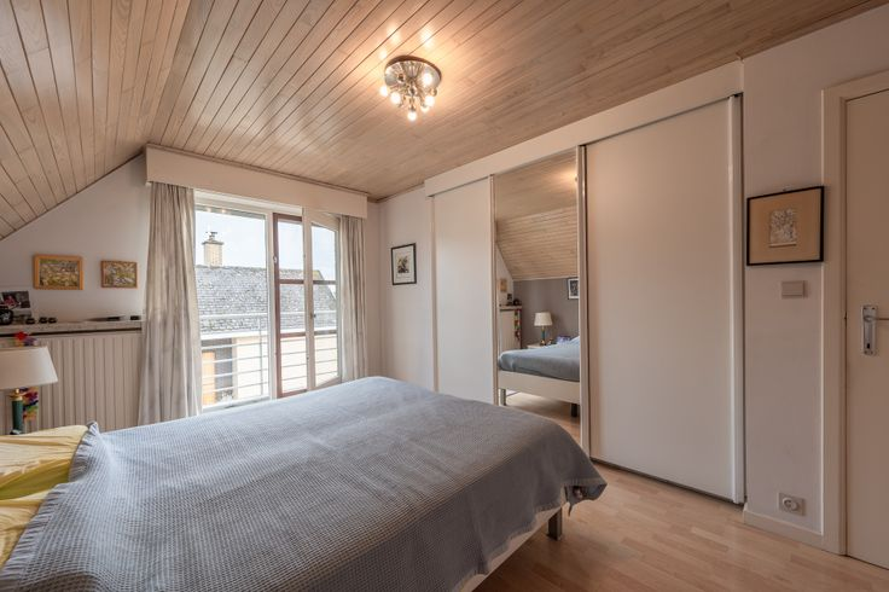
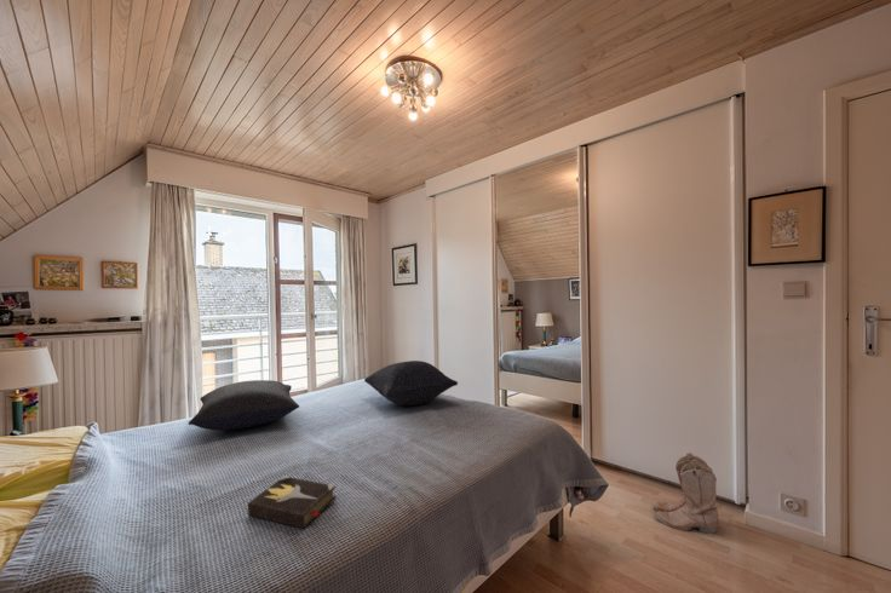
+ hardback book [247,474,338,530]
+ pillow [363,359,459,407]
+ boots [651,451,720,535]
+ pillow [188,379,300,431]
